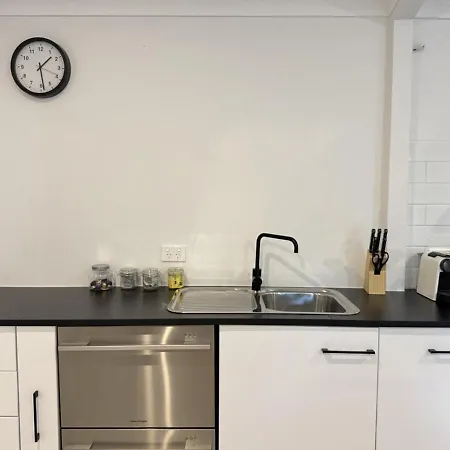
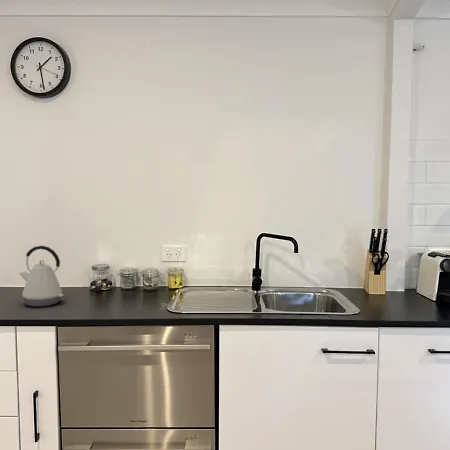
+ kettle [18,245,65,308]
